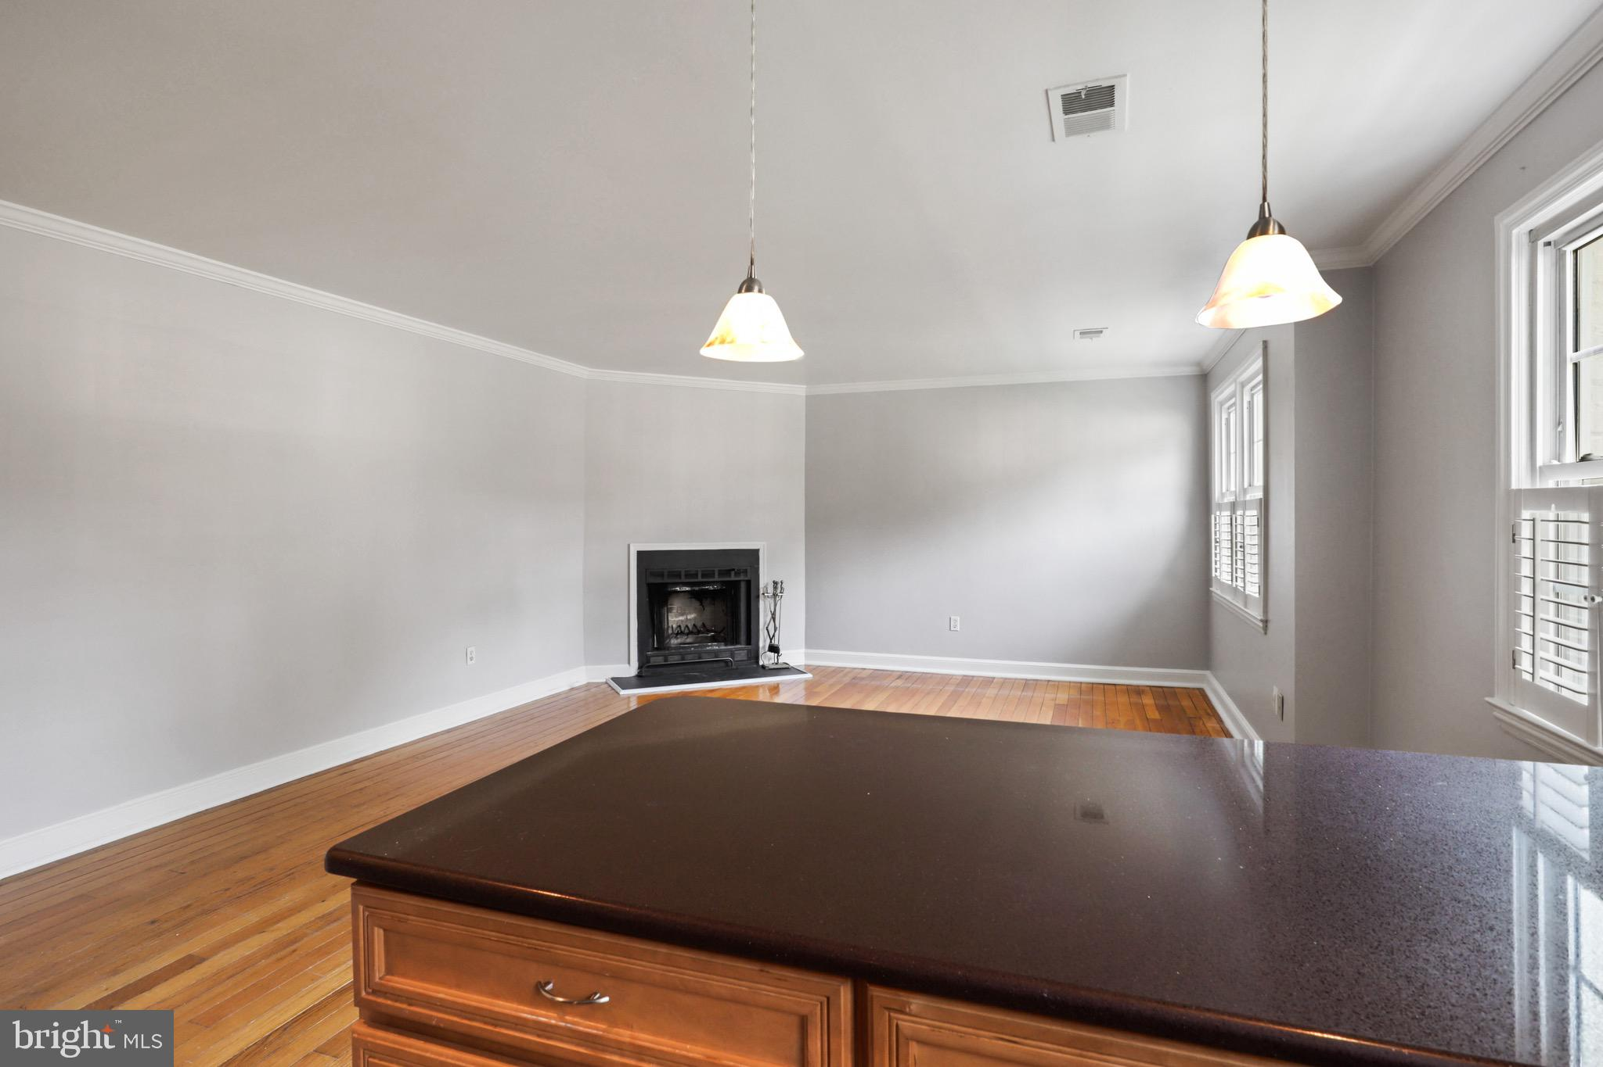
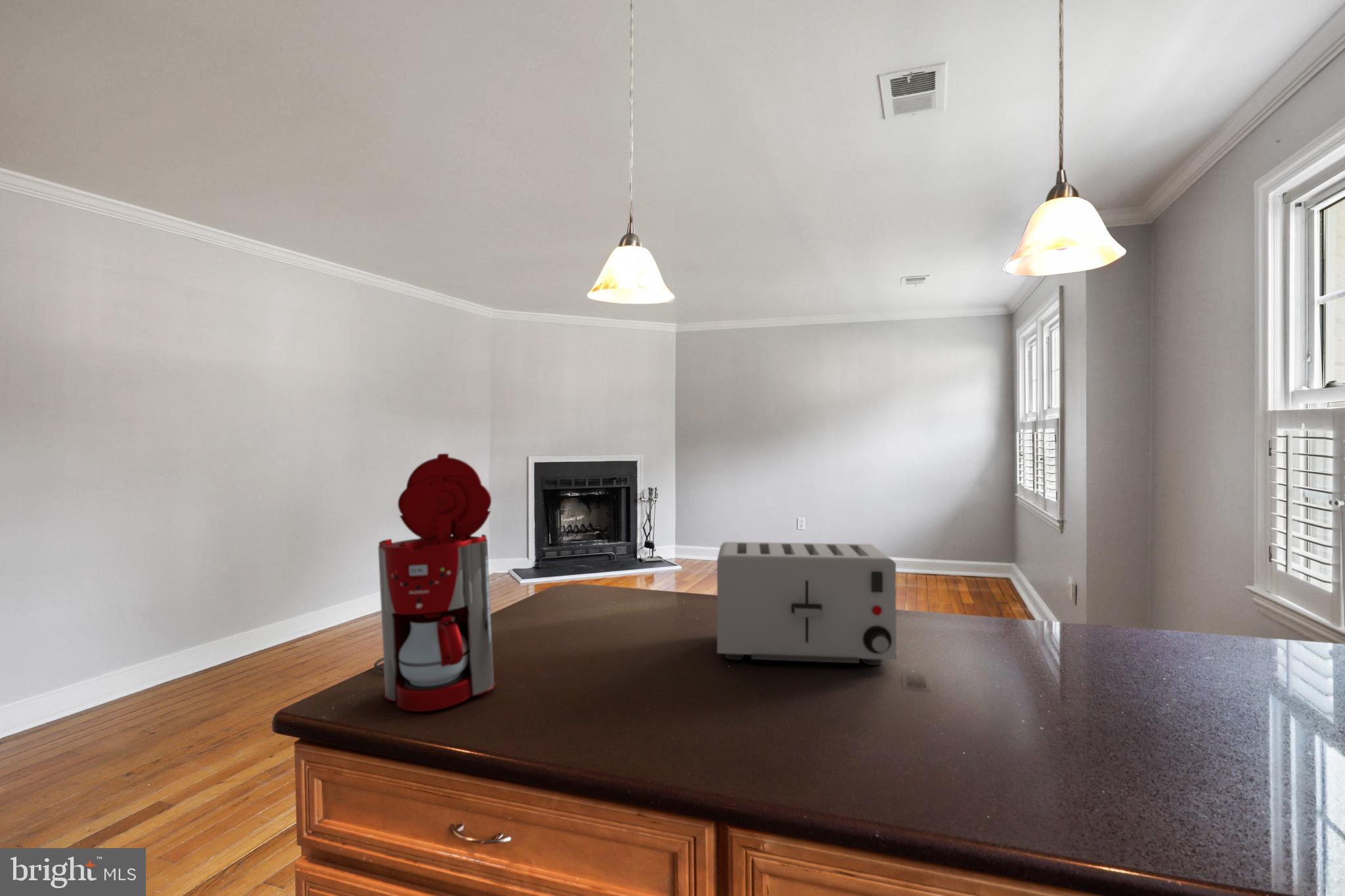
+ coffee maker [373,453,496,712]
+ toaster [717,541,896,666]
